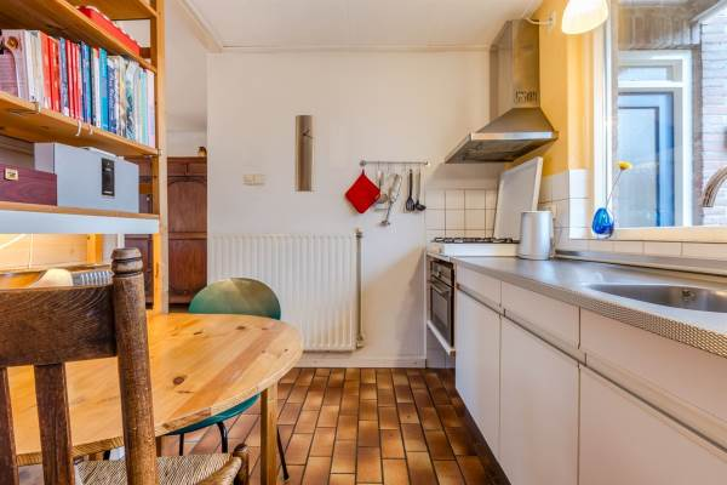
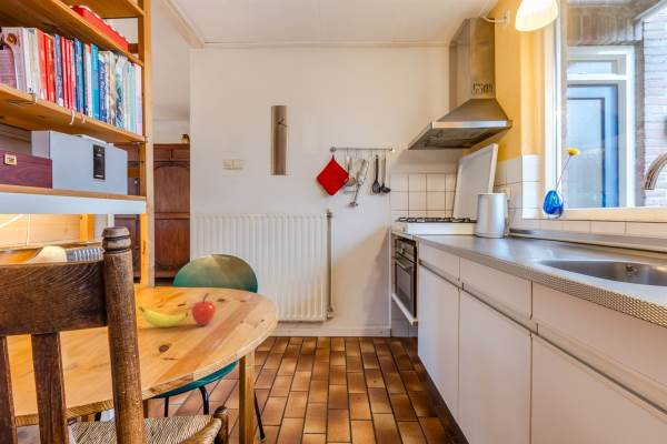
+ fruit [138,292,217,329]
